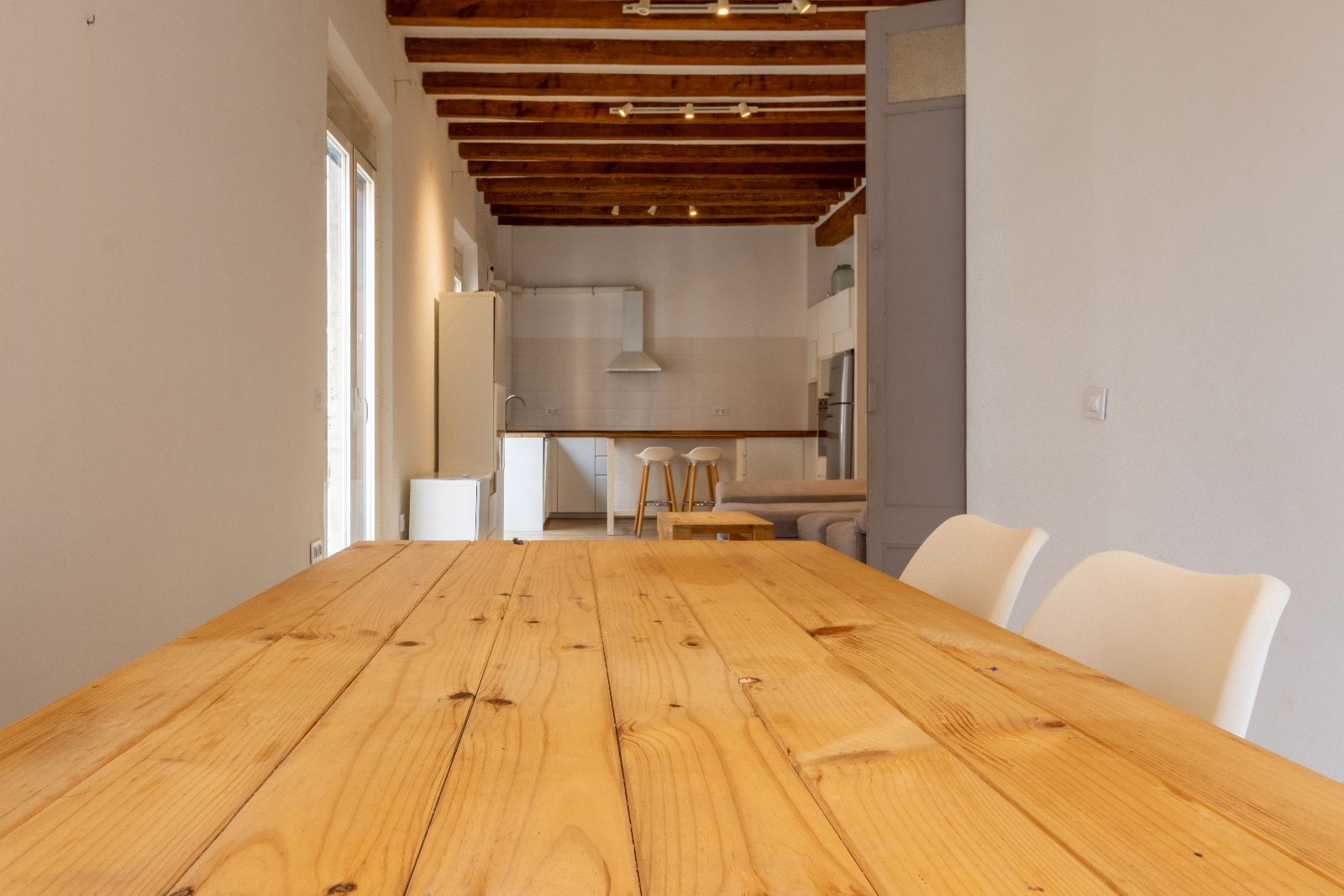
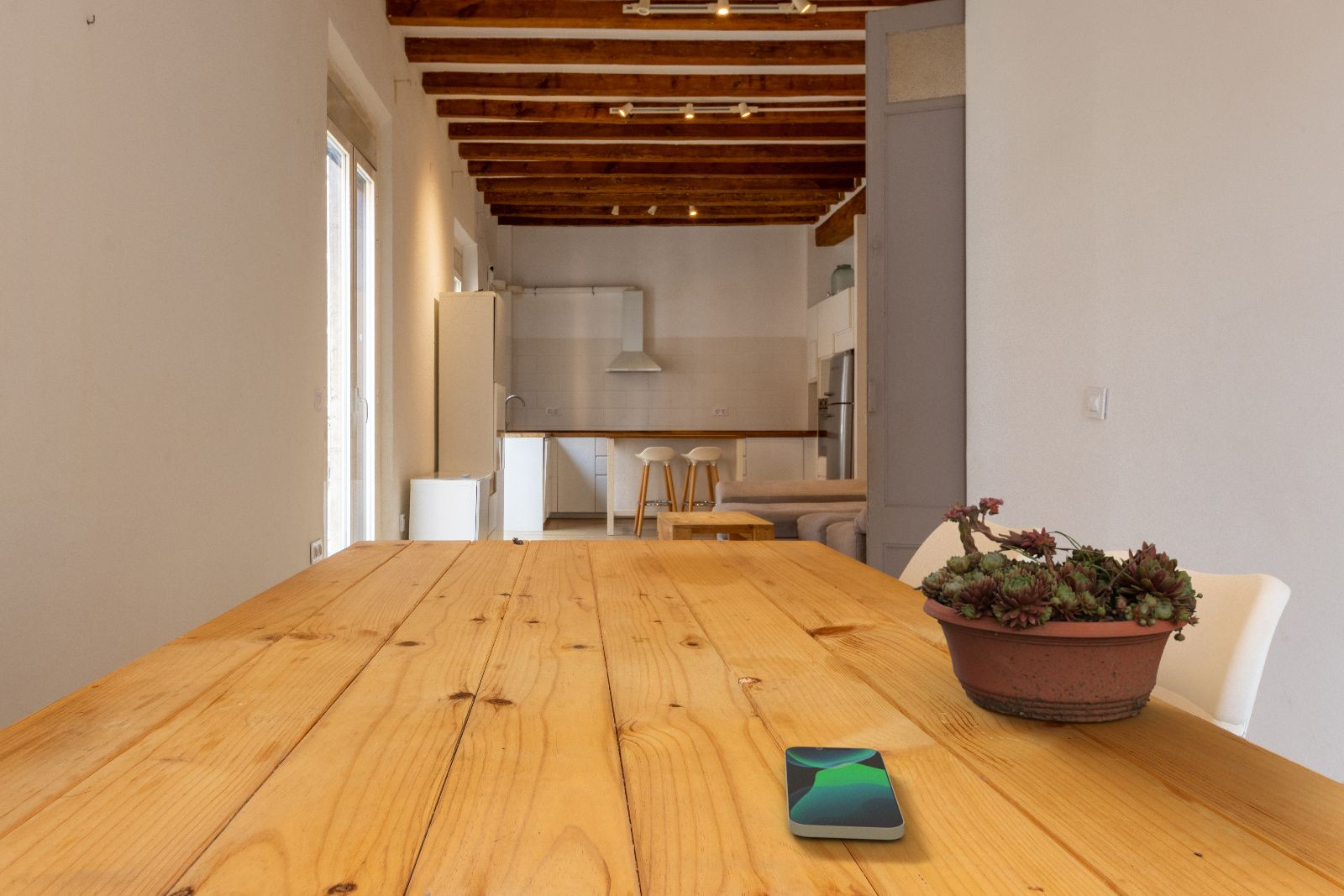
+ smartphone [784,746,906,841]
+ succulent planter [912,496,1204,723]
